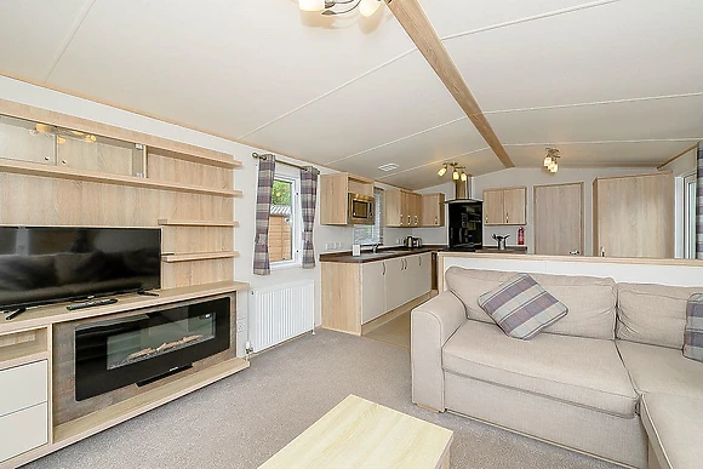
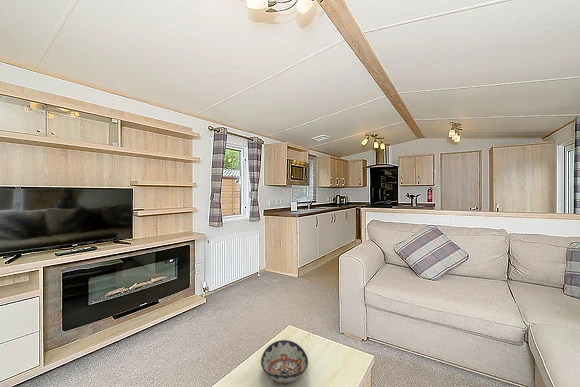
+ decorative bowl [260,339,309,384]
